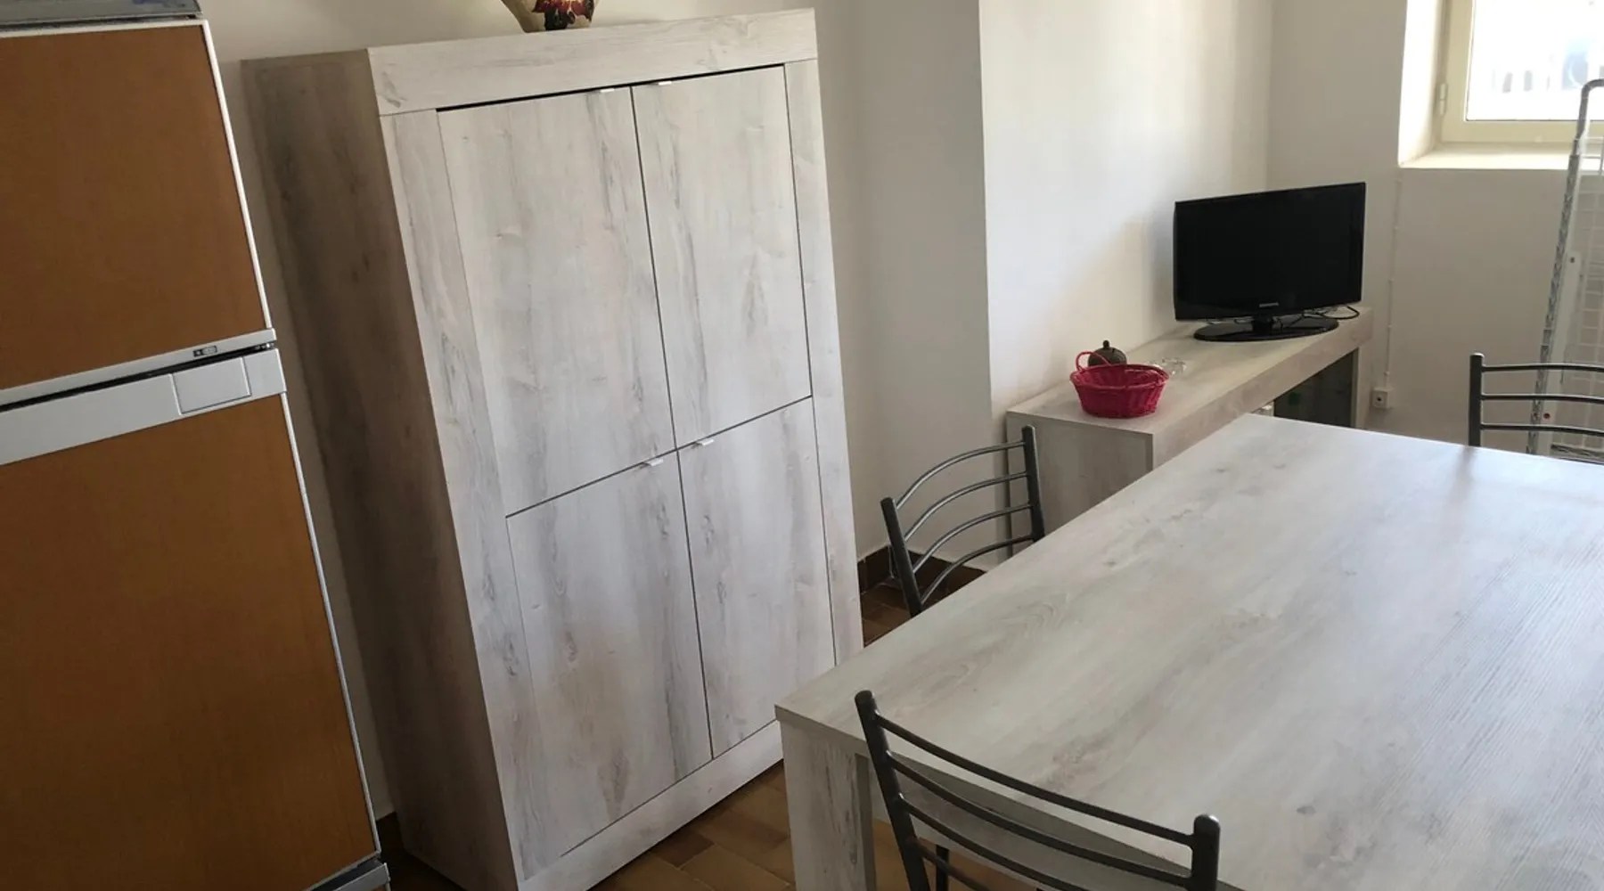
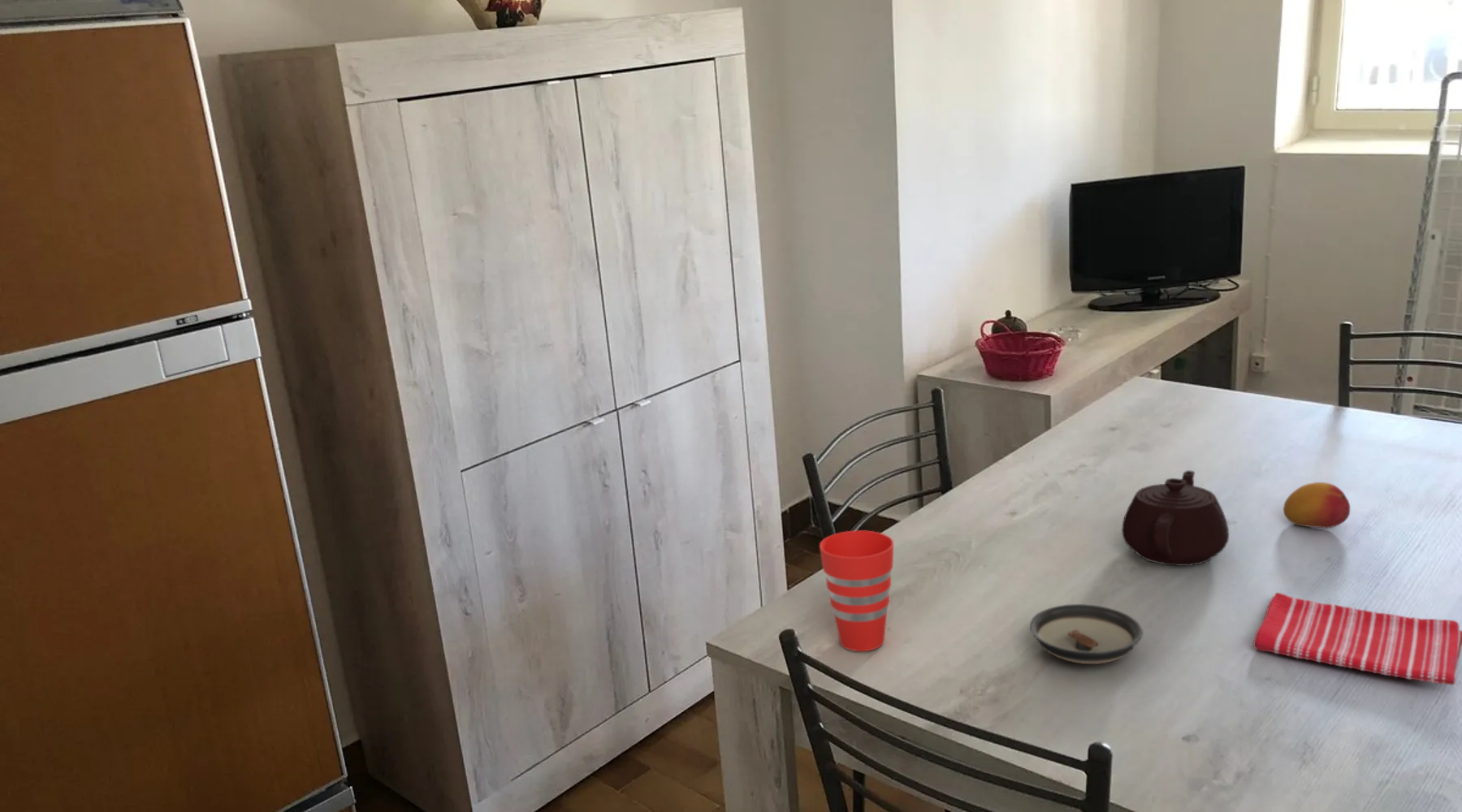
+ cup [819,529,894,652]
+ teapot [1121,469,1230,567]
+ fruit [1282,482,1351,529]
+ dish towel [1252,592,1462,686]
+ saucer [1029,603,1144,665]
